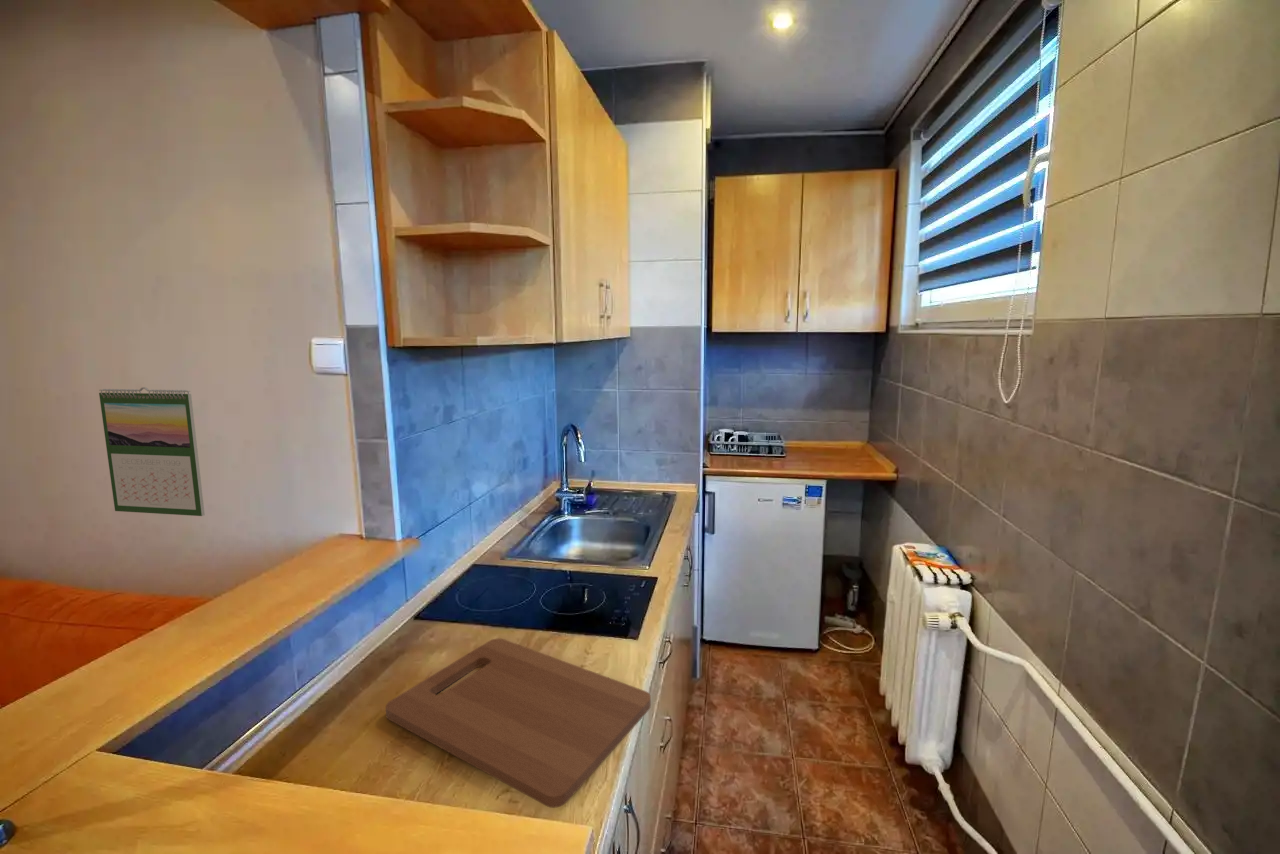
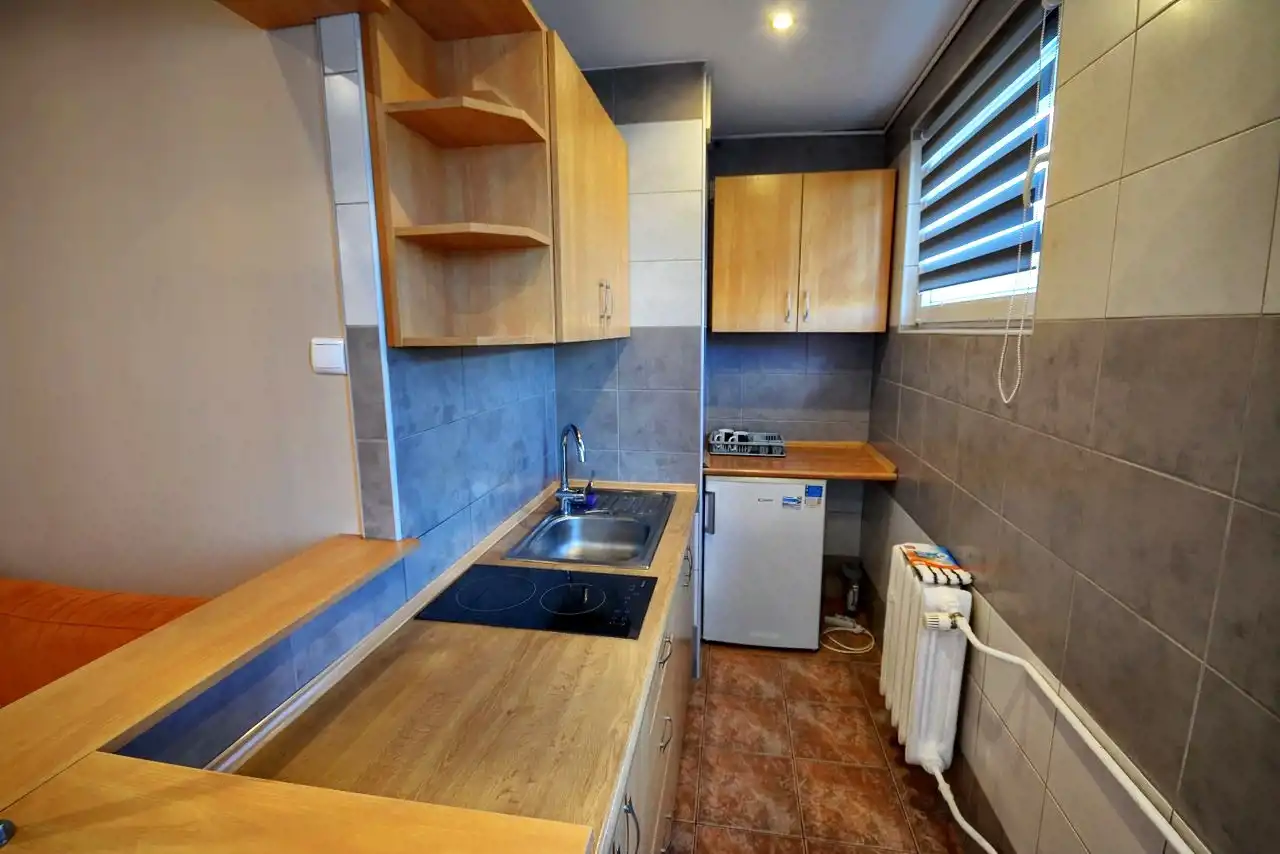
- calendar [98,386,206,517]
- cutting board [385,637,652,809]
